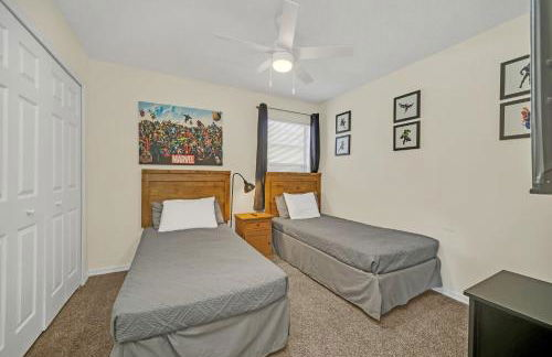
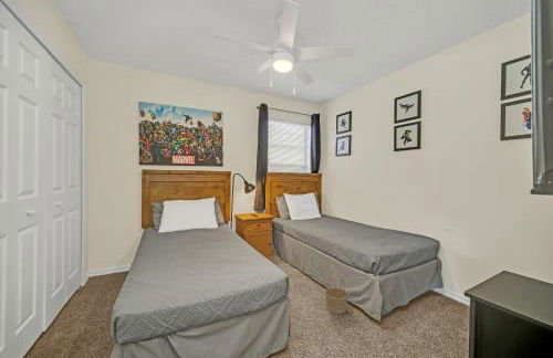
+ basket [324,273,349,315]
